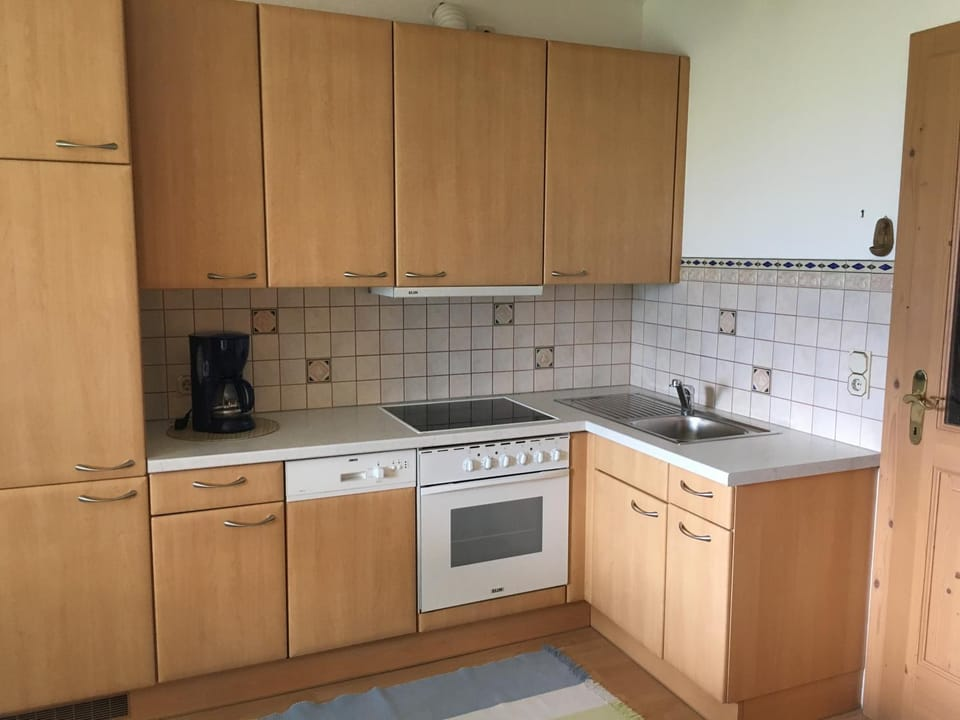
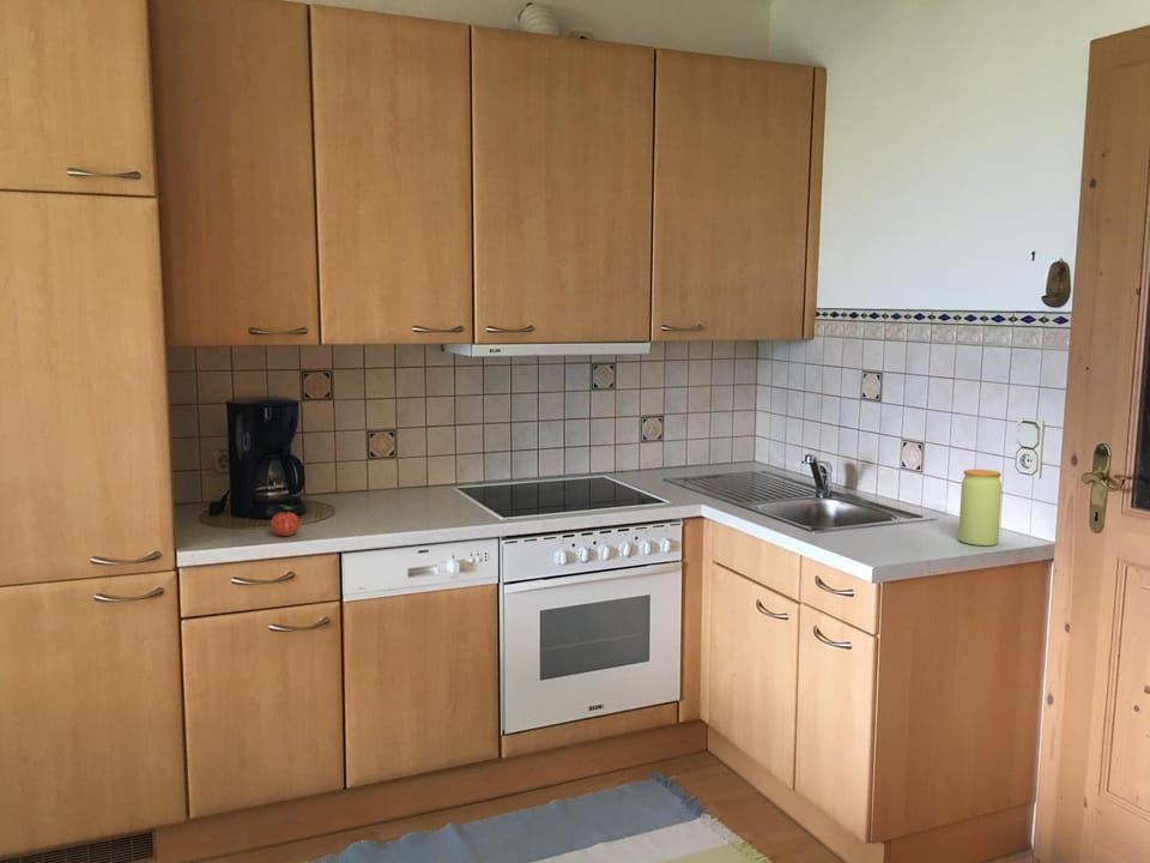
+ jar [957,469,1003,547]
+ apple [270,503,301,537]
